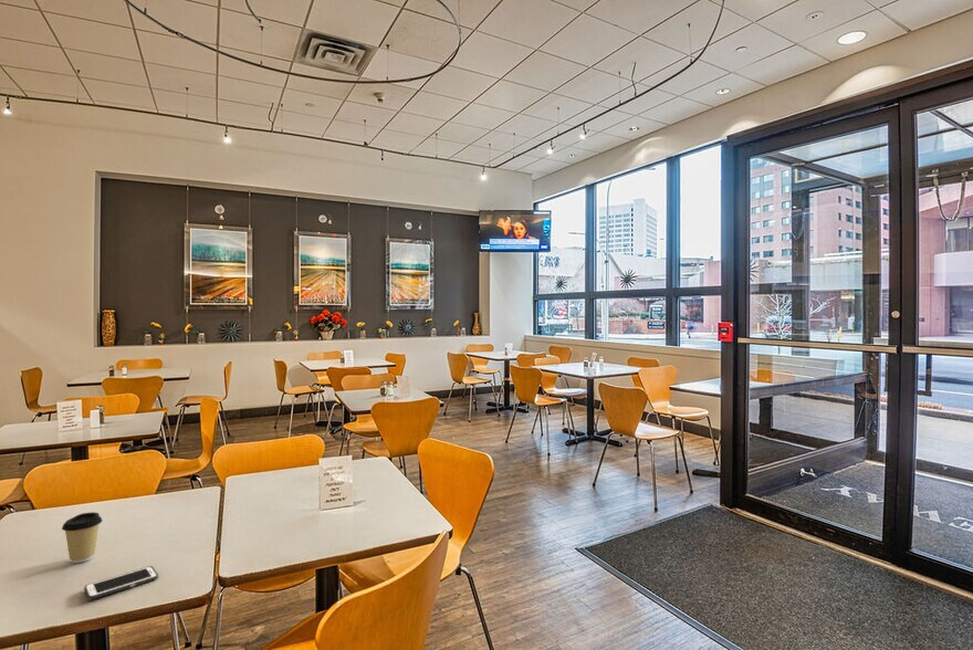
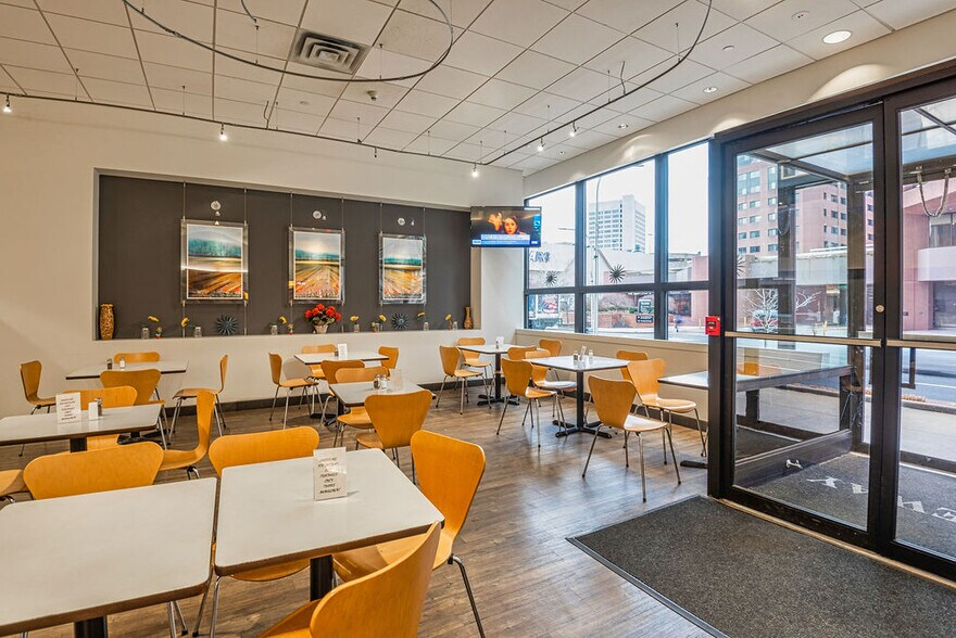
- coffee cup [61,511,103,564]
- cell phone [83,565,159,600]
